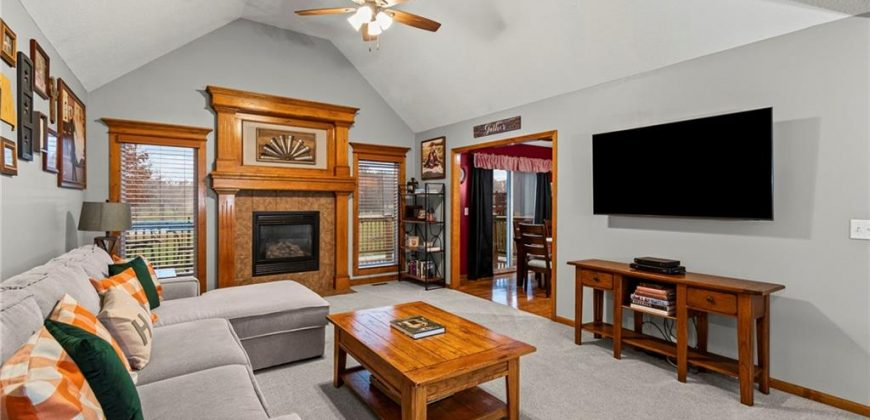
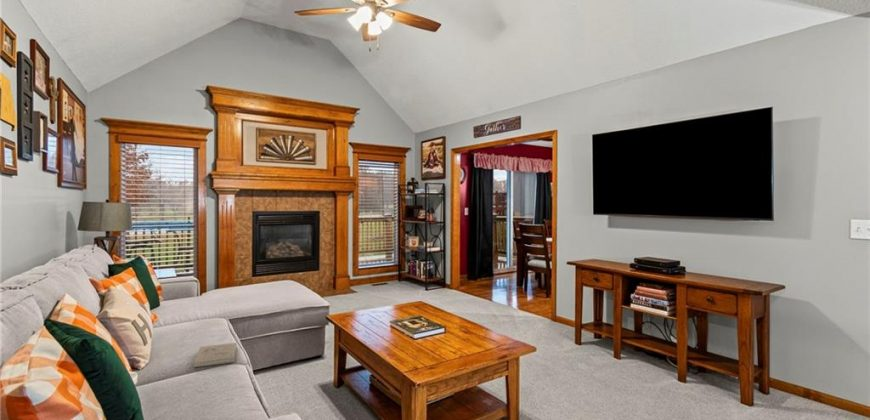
+ book [192,342,238,368]
